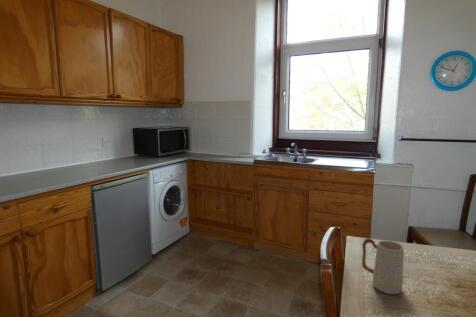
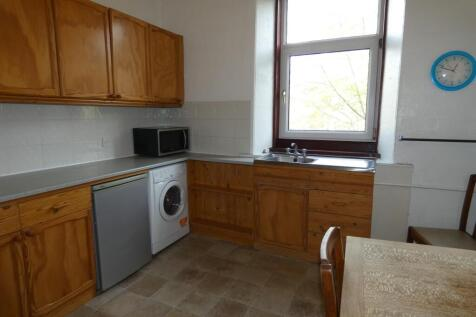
- mug [361,237,405,295]
